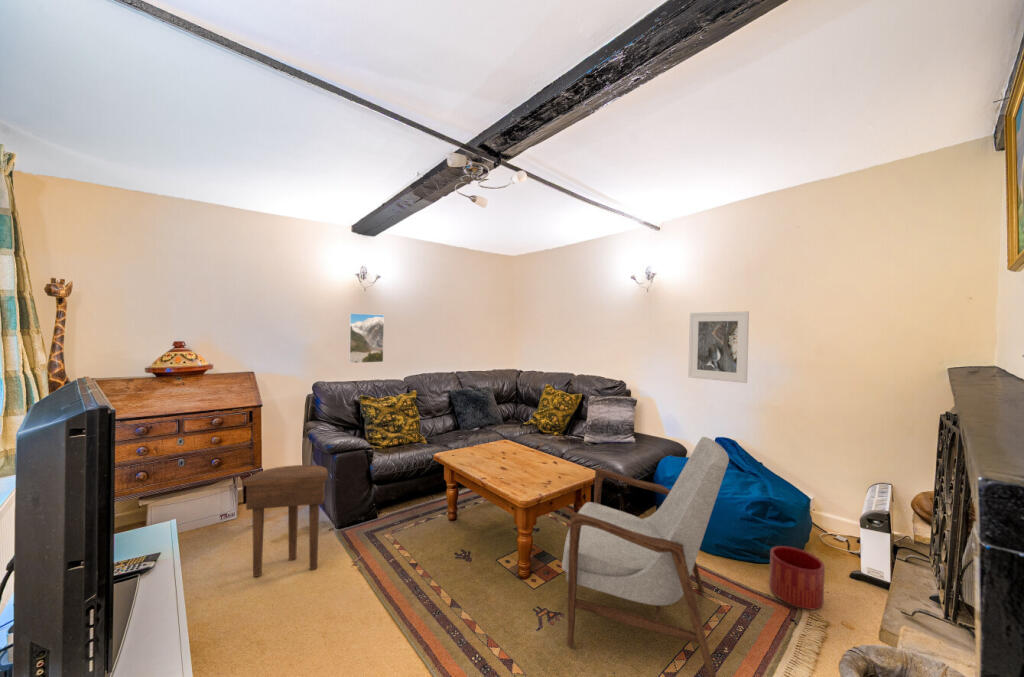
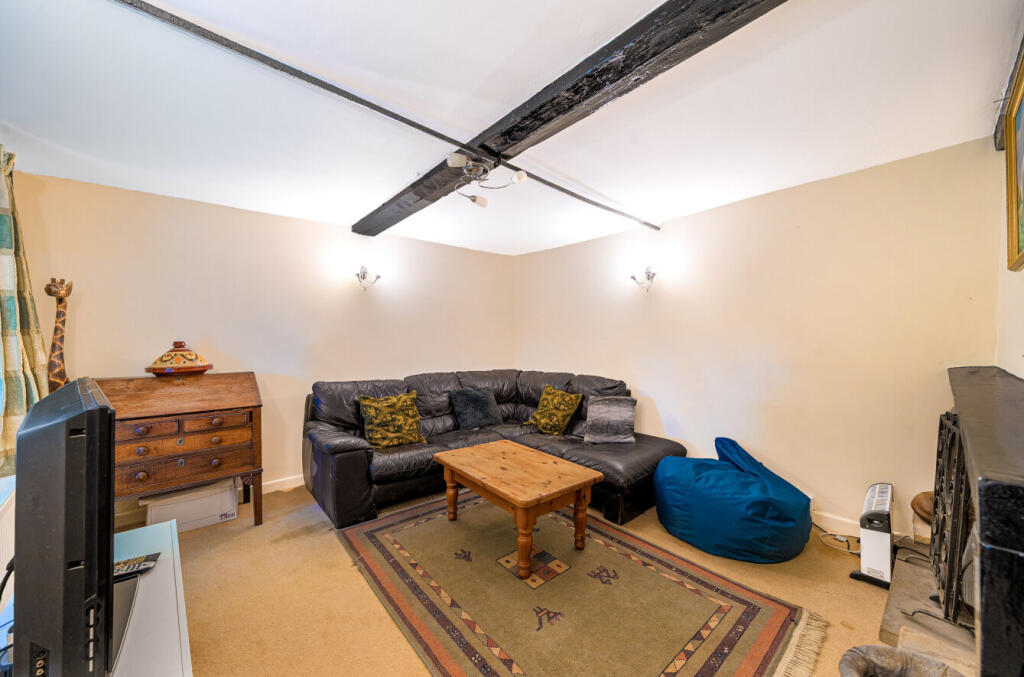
- planter [768,545,826,611]
- side table [242,464,329,578]
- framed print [347,312,385,364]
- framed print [687,310,750,384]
- armchair [561,436,730,677]
